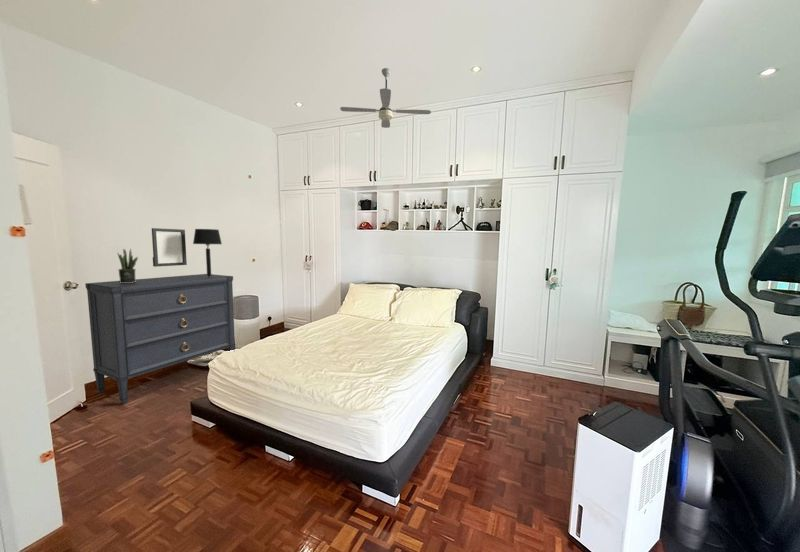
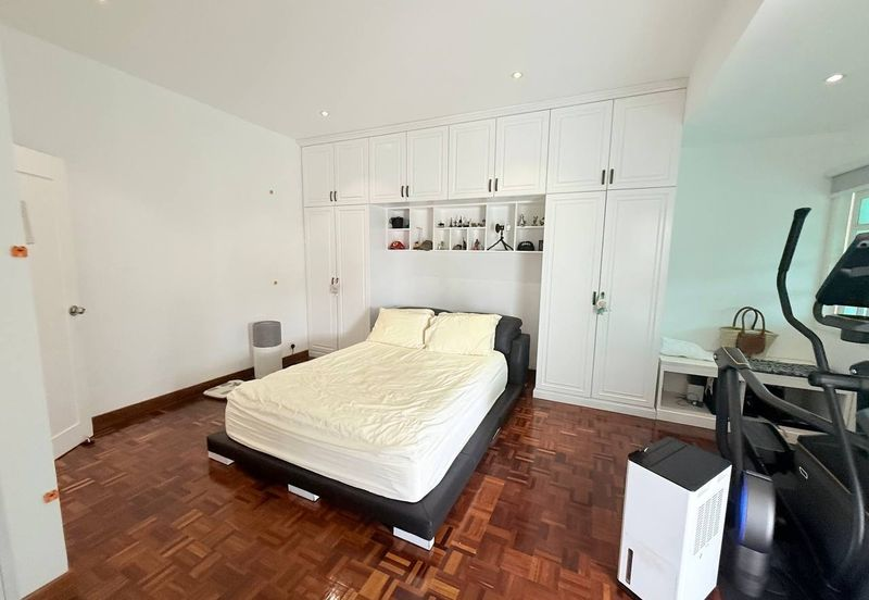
- table lamp [192,228,223,277]
- dresser [84,273,236,405]
- potted plant [116,248,139,283]
- ceiling fan [339,67,432,129]
- picture frame [151,227,188,268]
